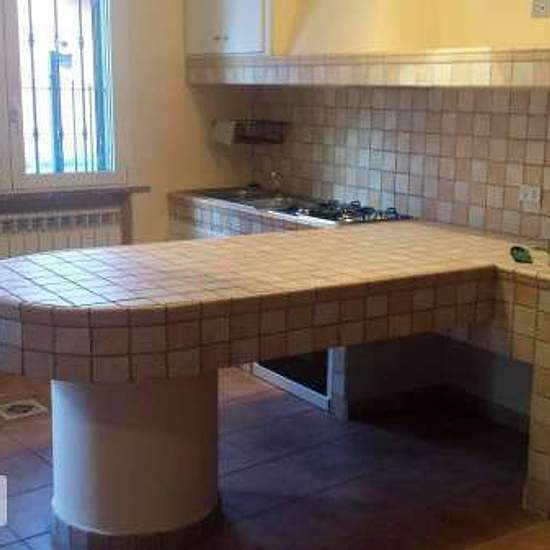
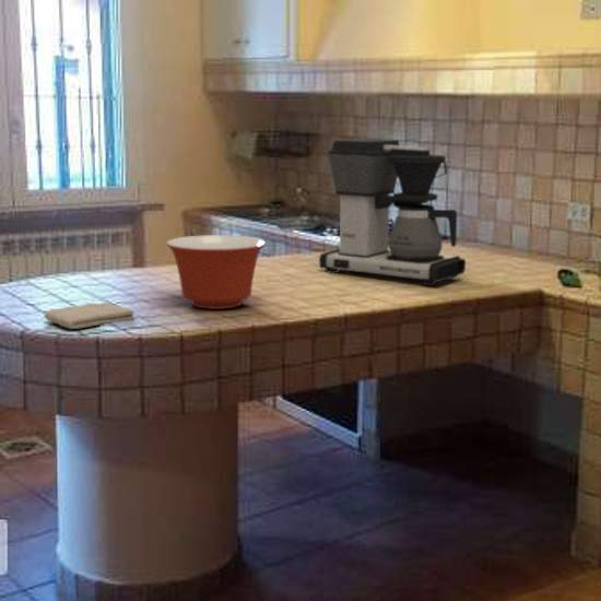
+ coffee maker [318,138,467,286]
+ mixing bowl [165,234,267,310]
+ washcloth [44,302,135,330]
